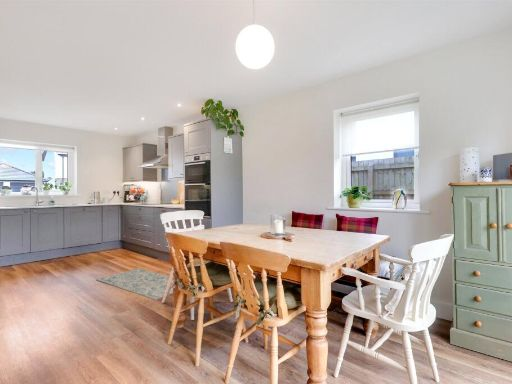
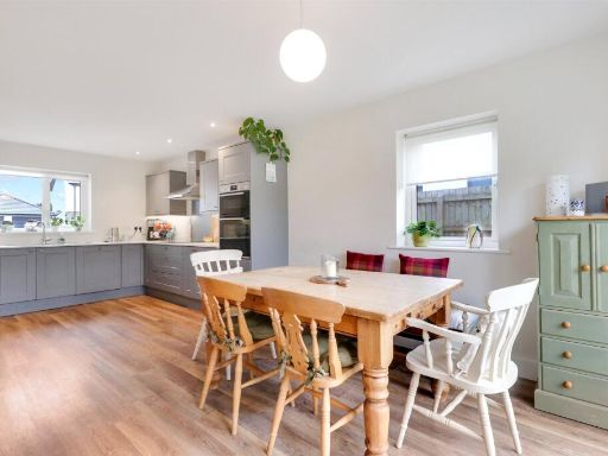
- rug [95,267,174,301]
